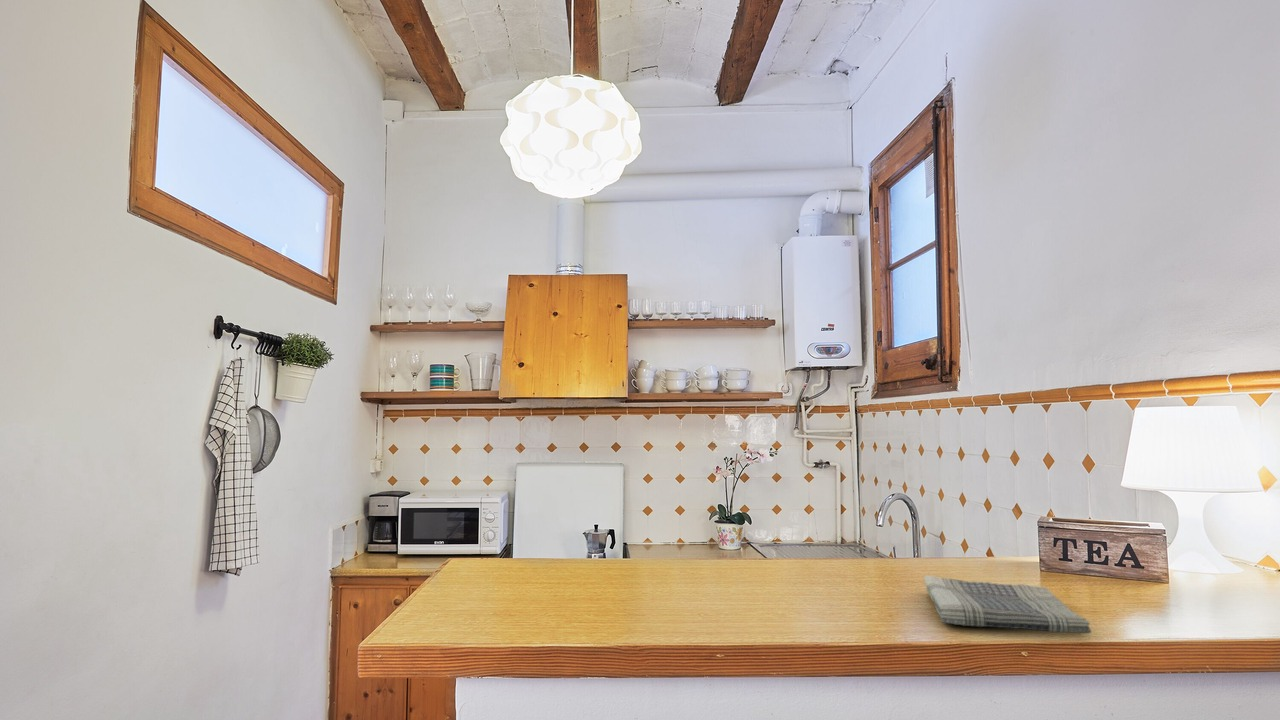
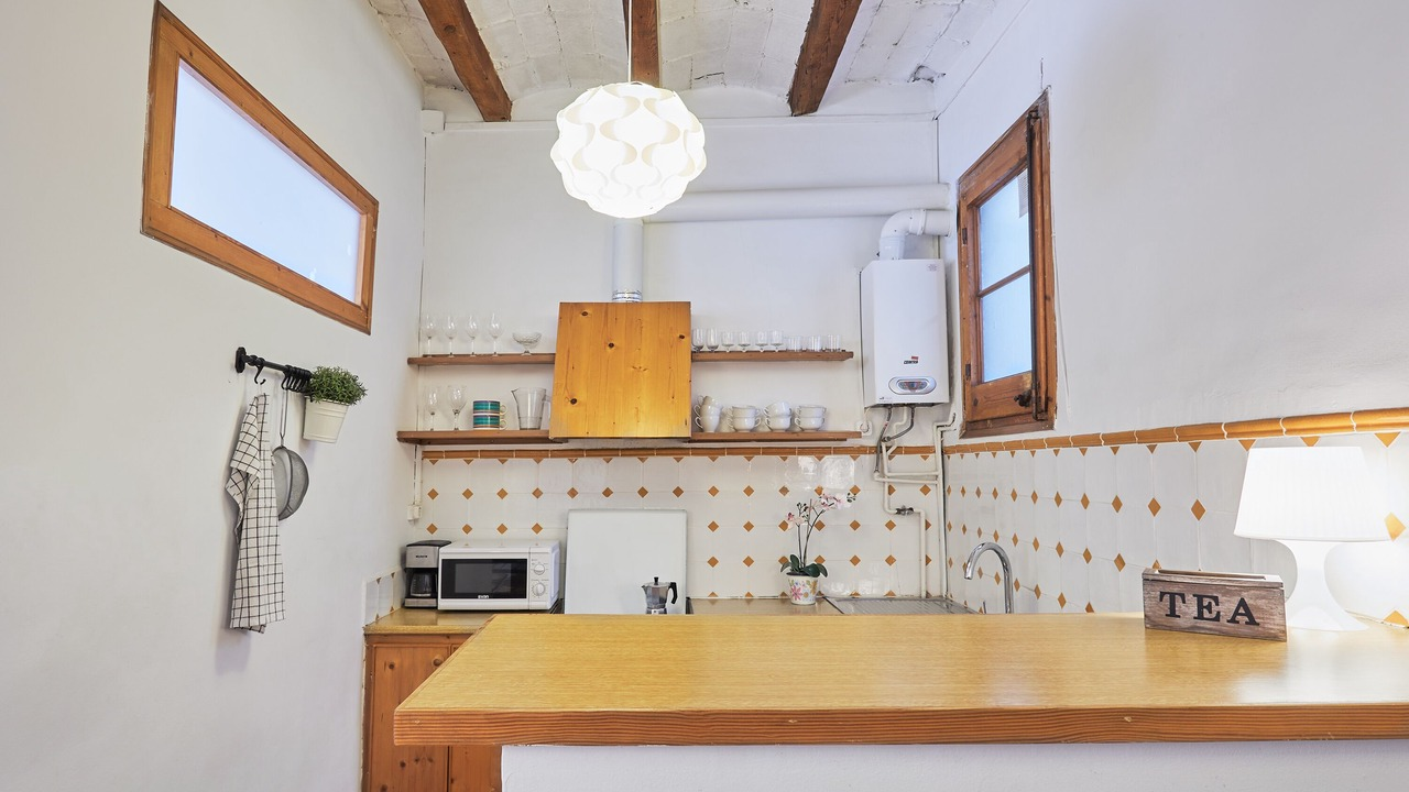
- dish towel [923,574,1092,634]
